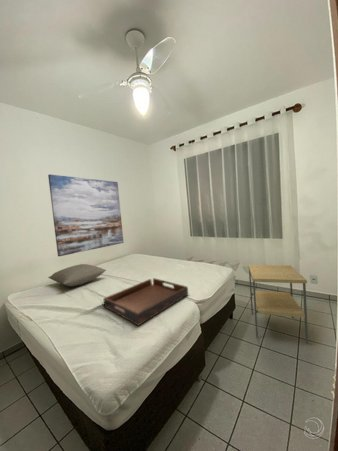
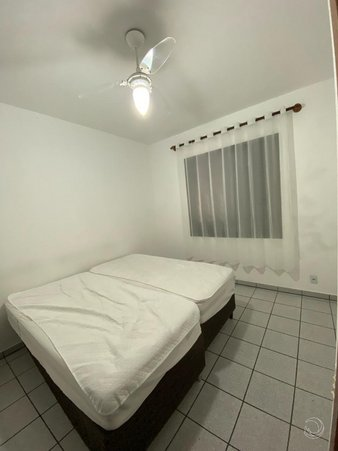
- serving tray [102,277,189,327]
- wall art [47,173,125,257]
- side table [248,264,309,344]
- pillow [47,263,107,288]
